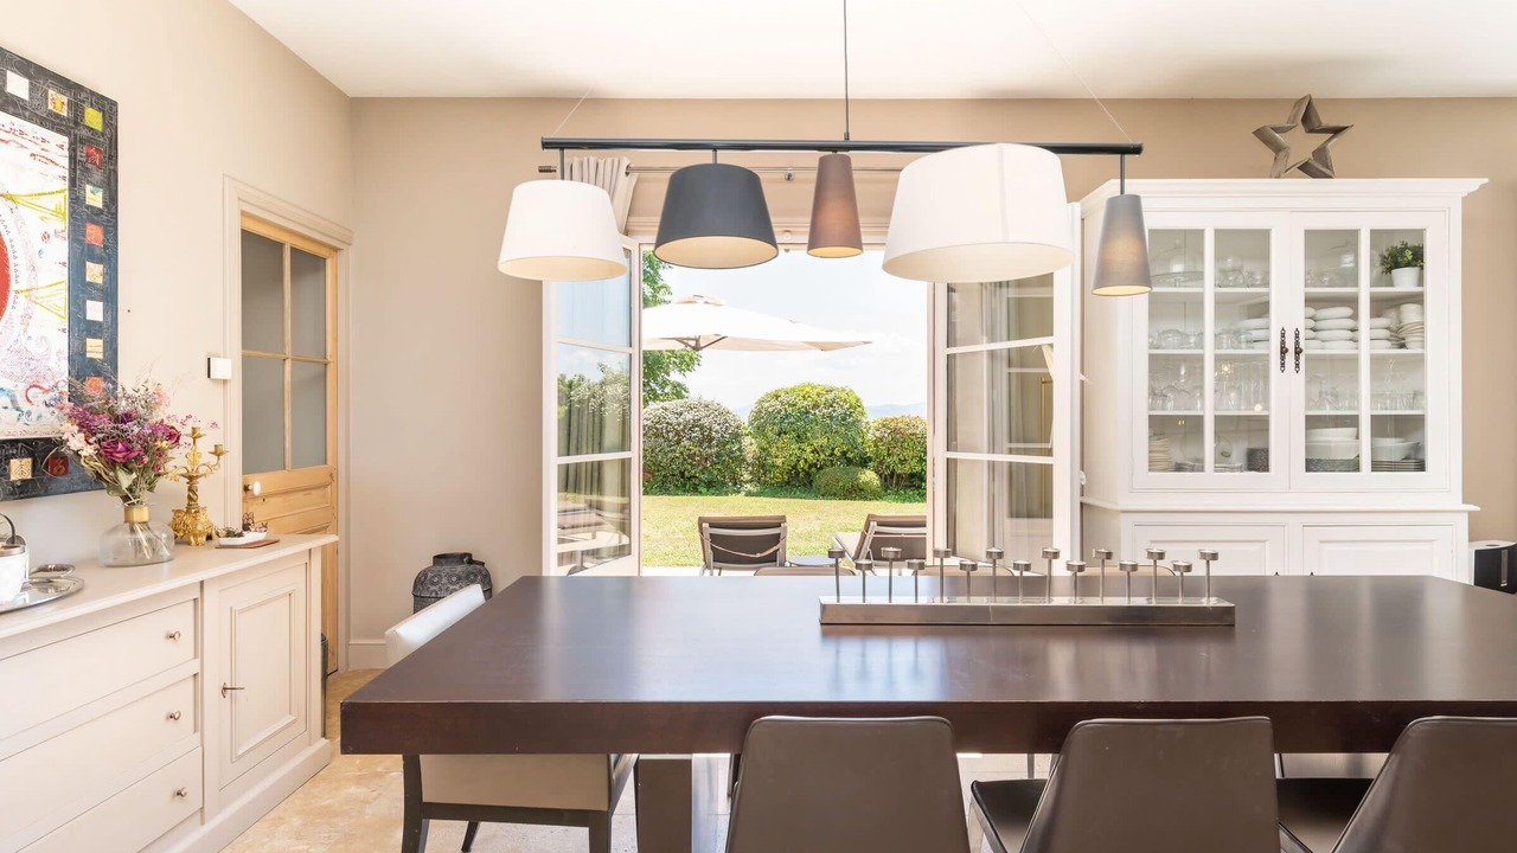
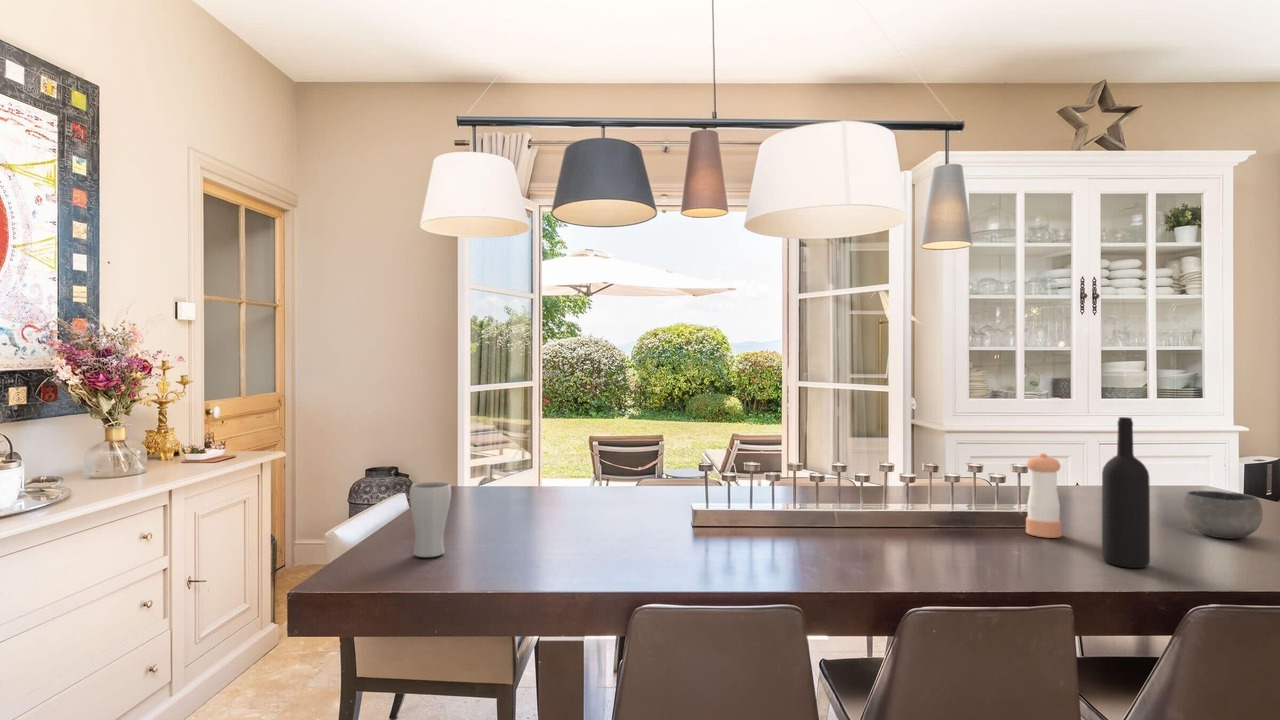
+ wine bottle [1101,416,1151,569]
+ pepper shaker [1025,452,1062,539]
+ bowl [1182,490,1264,540]
+ drinking glass [409,481,452,558]
